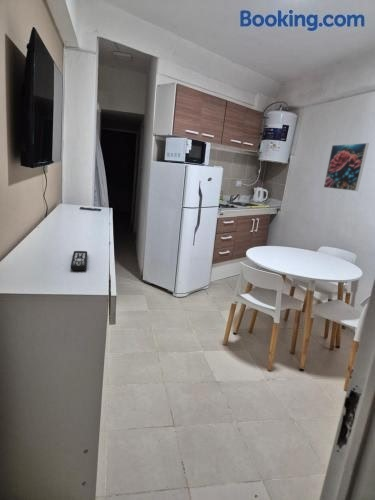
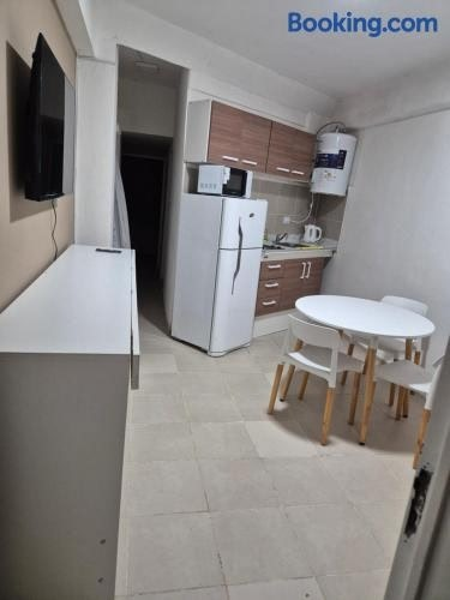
- remote control [70,250,88,272]
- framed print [323,142,370,192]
